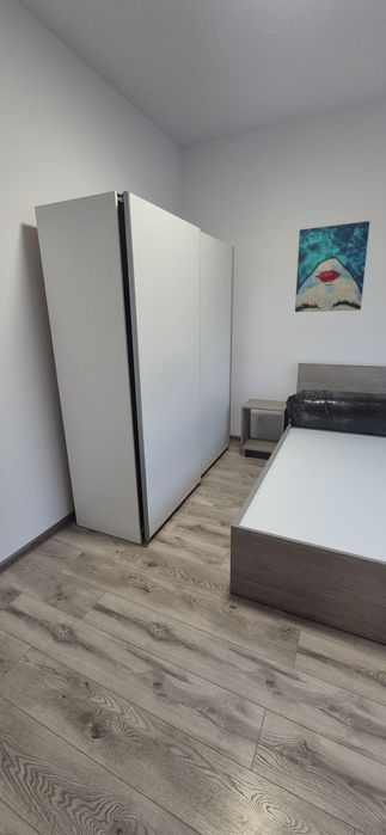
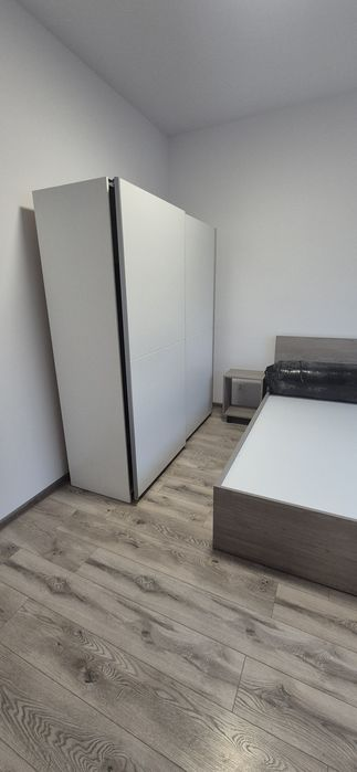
- wall art [294,220,370,313]
